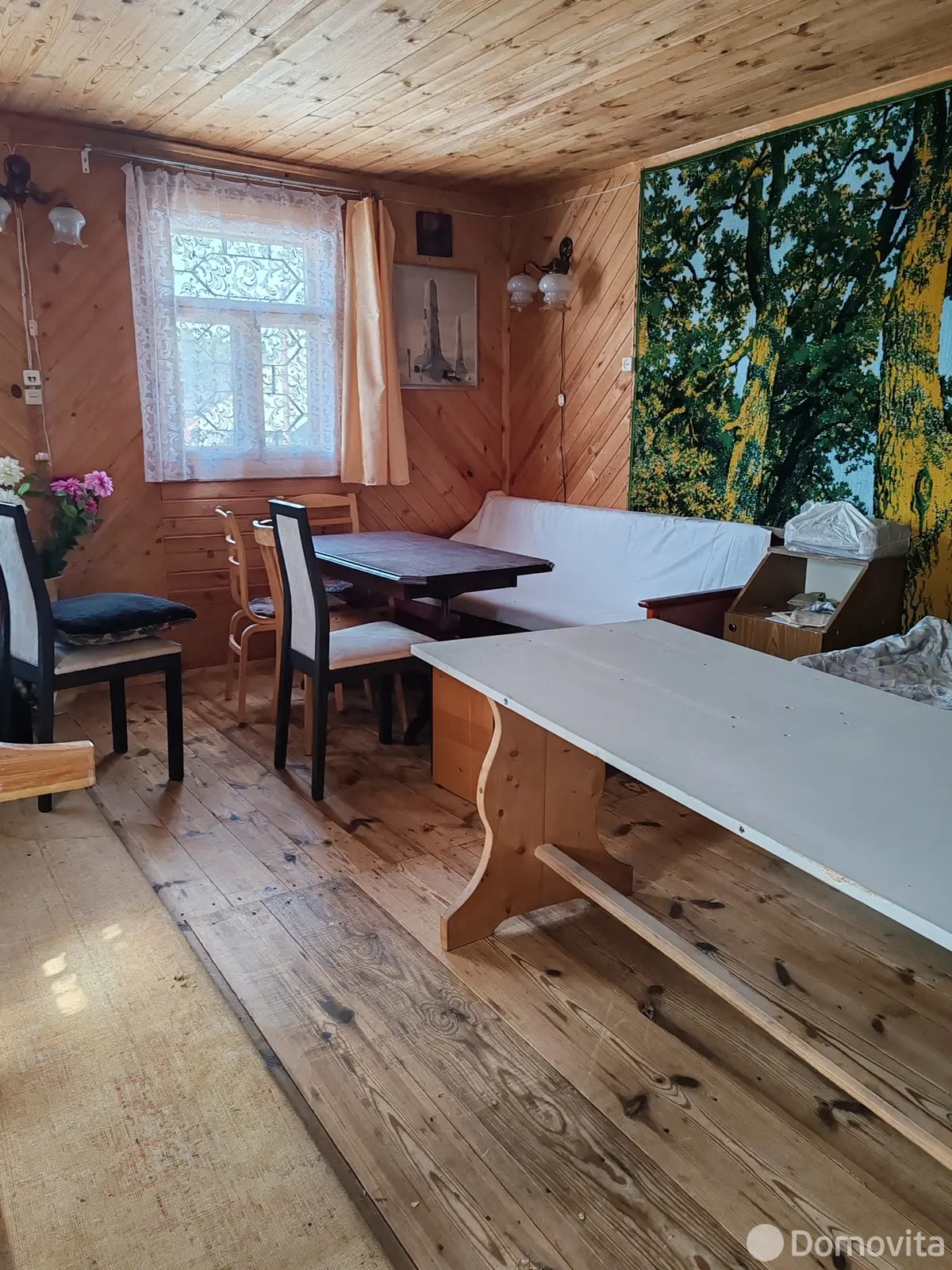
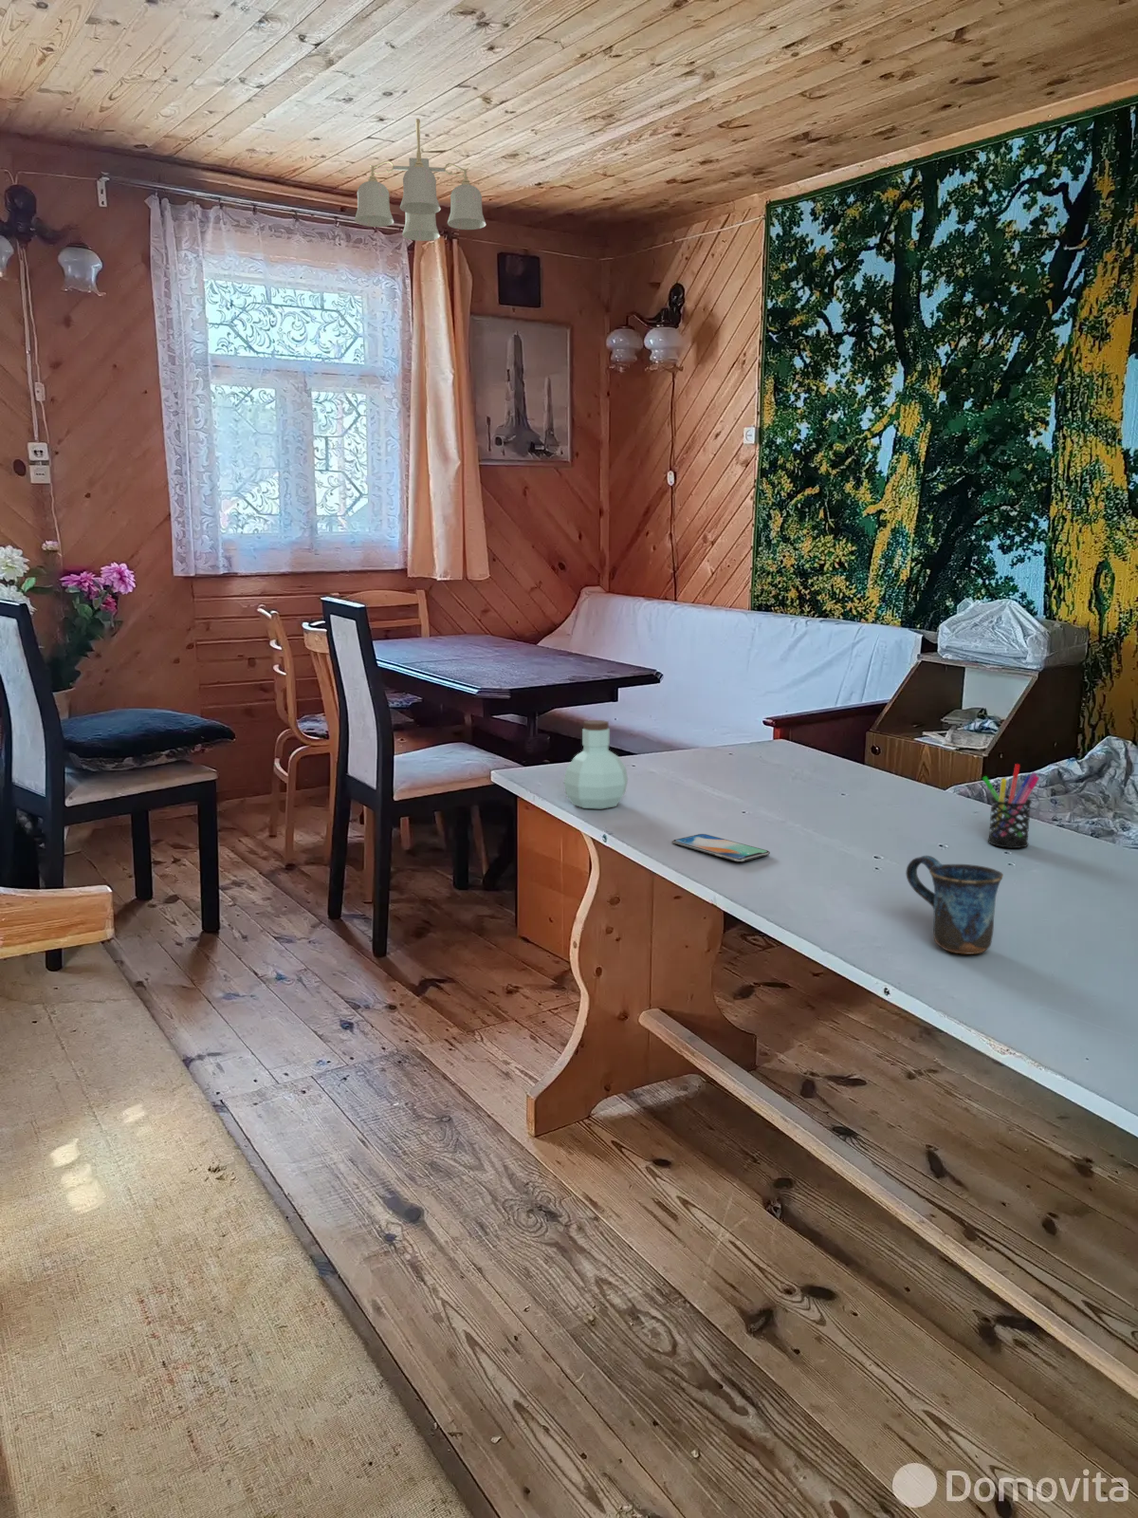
+ ceiling light fixture [354,117,488,241]
+ jar [562,720,629,809]
+ pen holder [981,763,1040,849]
+ mug [905,855,1004,955]
+ smartphone [672,833,771,863]
